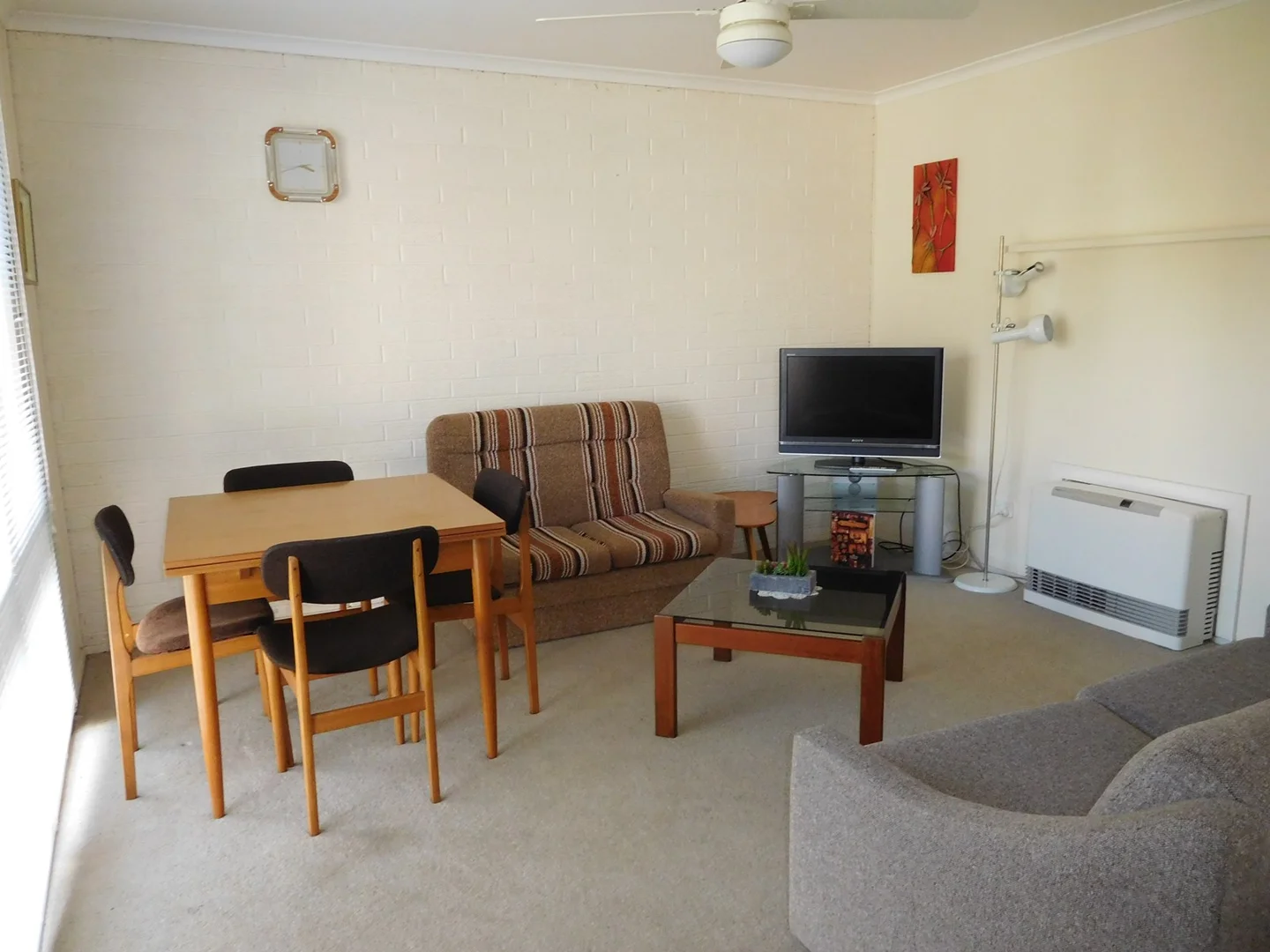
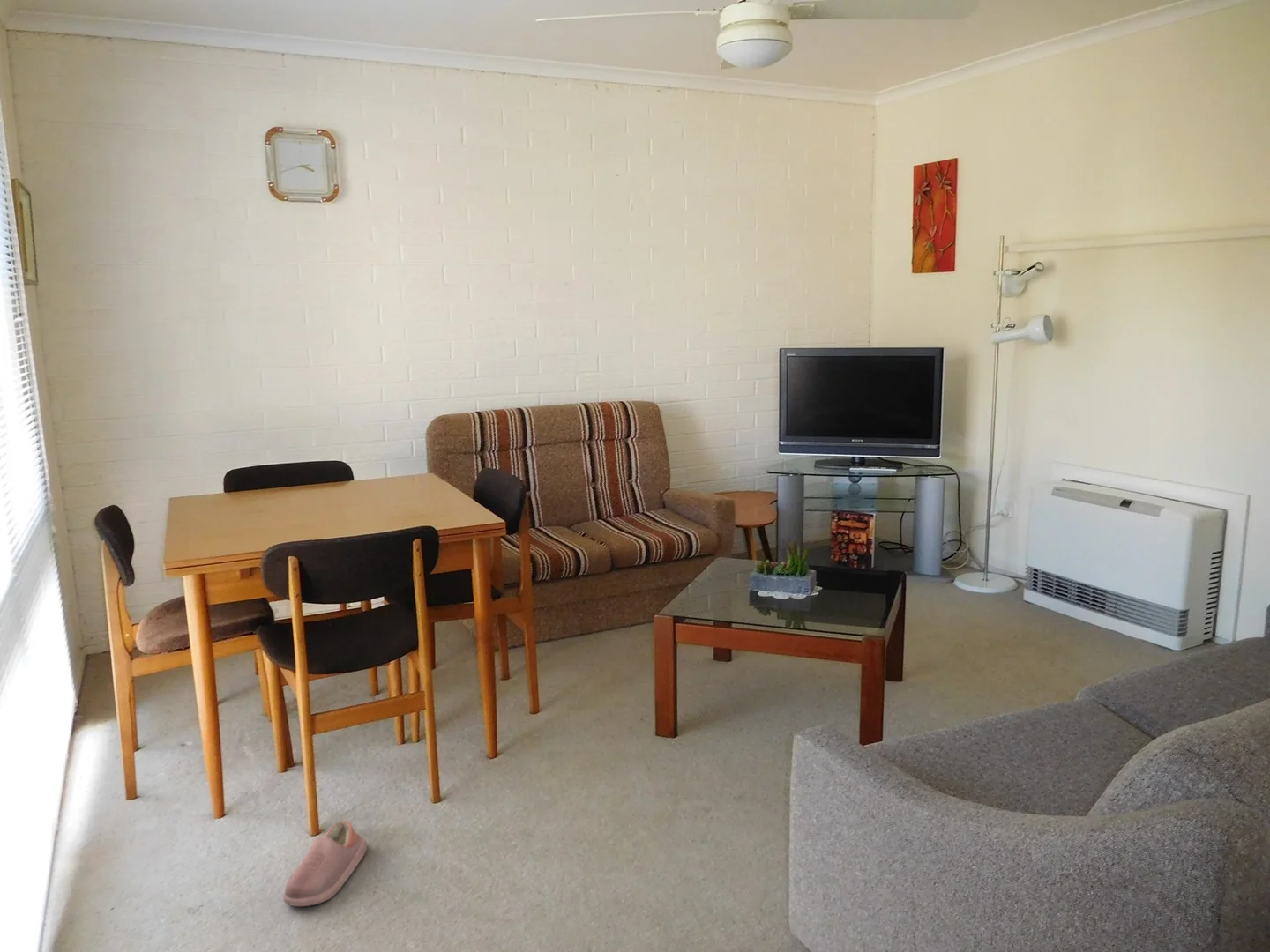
+ shoe [282,820,368,907]
